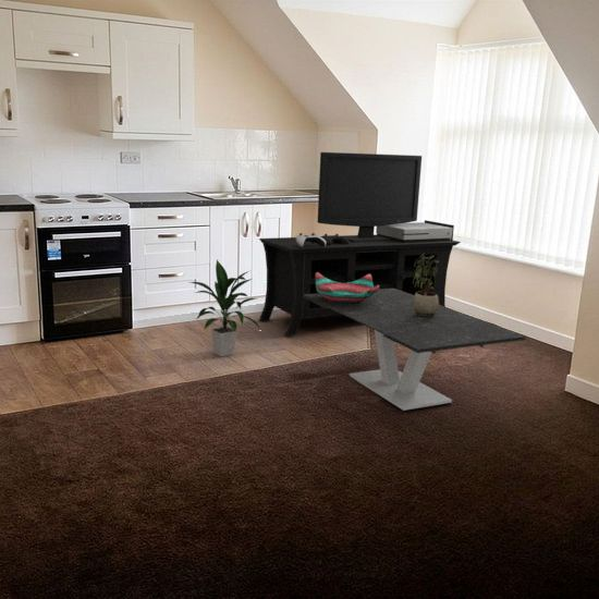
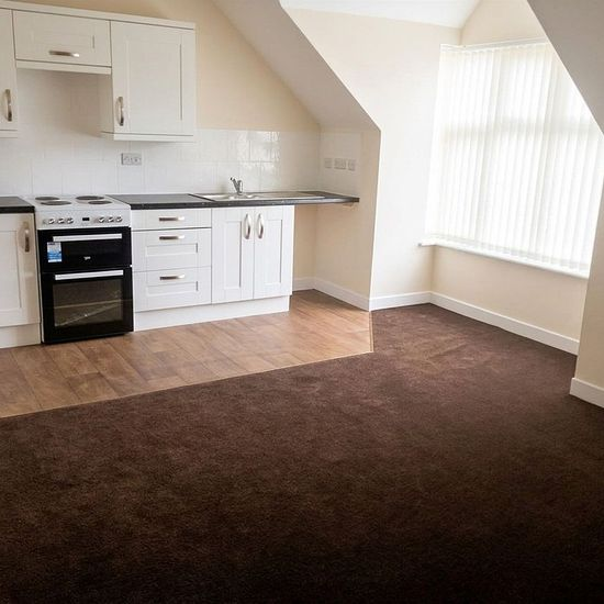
- decorative bowl [316,272,379,305]
- potted plant [413,254,439,317]
- media console [258,151,462,338]
- indoor plant [188,258,260,357]
- coffee table [304,289,527,412]
